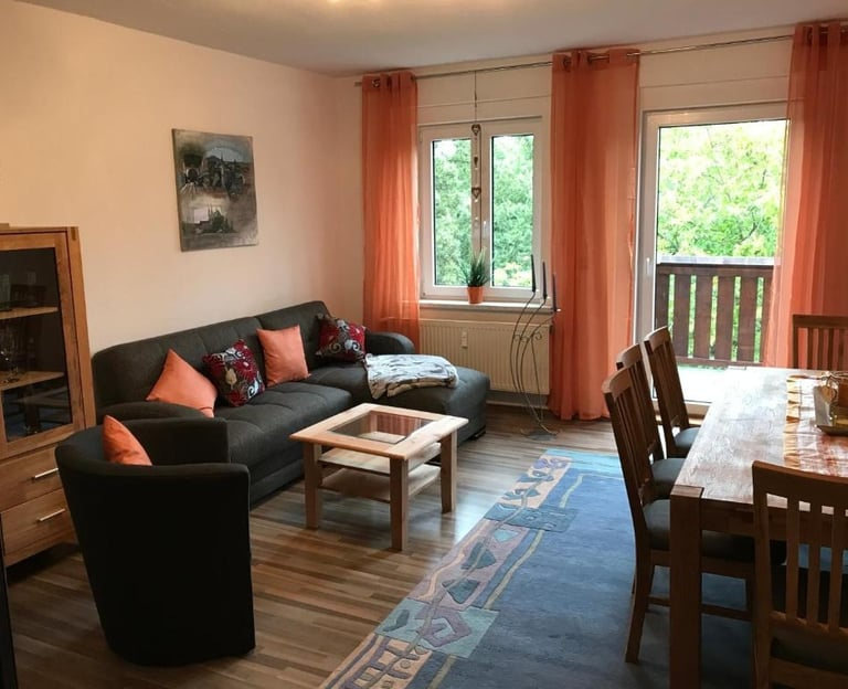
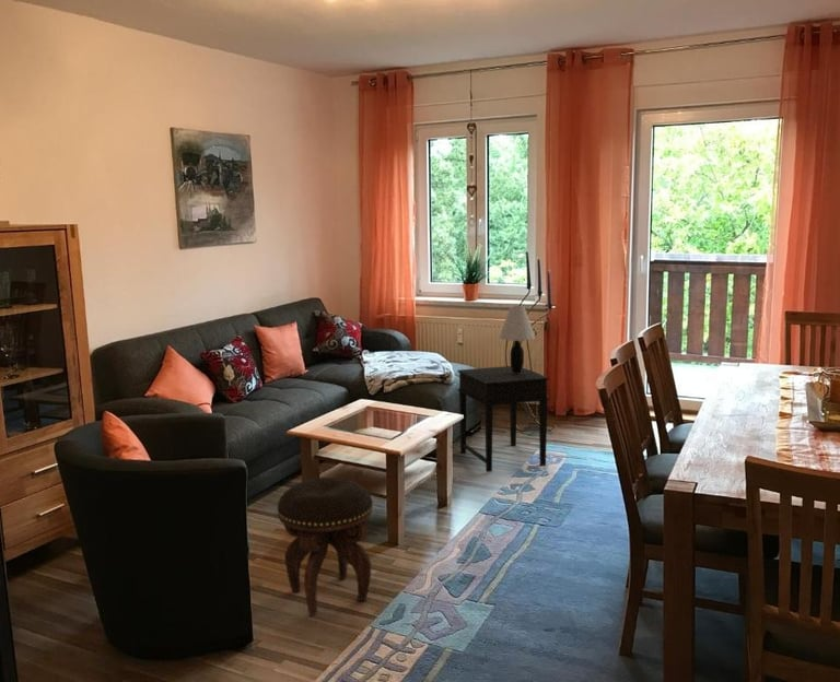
+ footstool [277,477,374,615]
+ side table [456,365,550,473]
+ table lamp [499,305,536,374]
